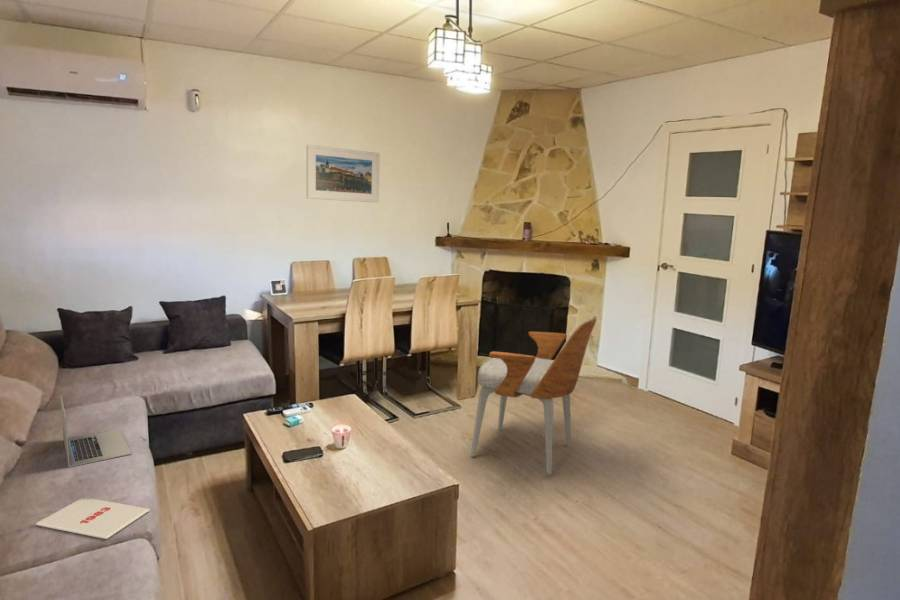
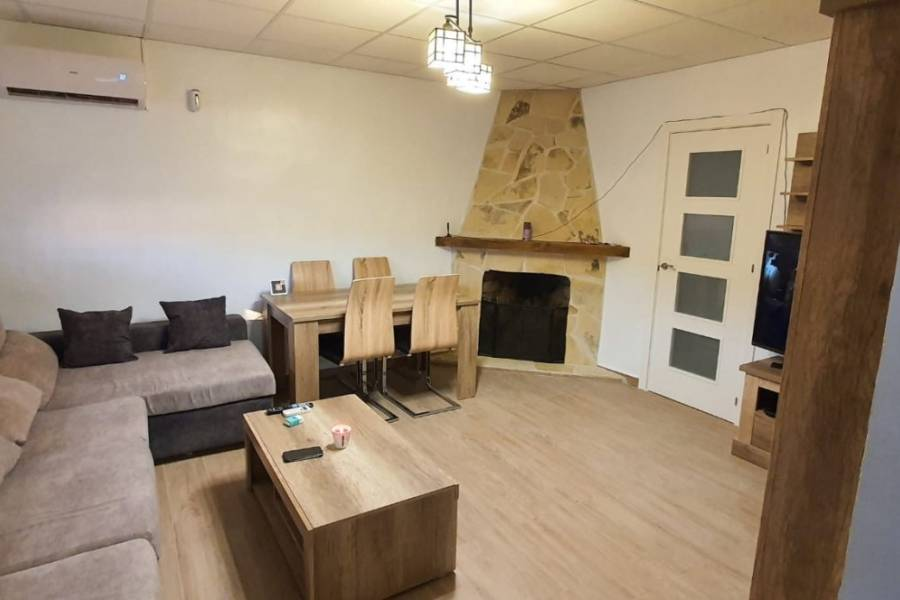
- armchair [470,315,598,476]
- laptop [59,394,132,468]
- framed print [306,144,381,204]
- magazine [35,496,151,540]
